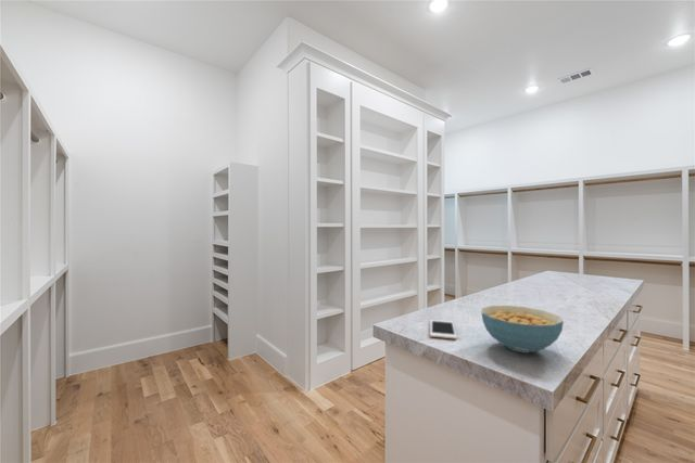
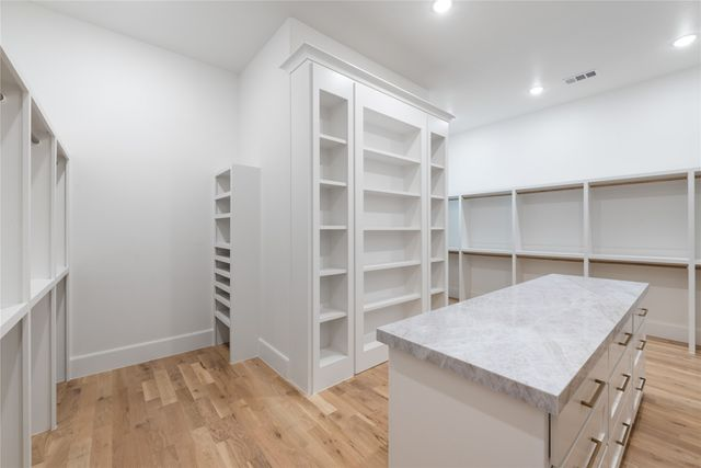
- cell phone [429,319,457,340]
- cereal bowl [480,305,565,353]
